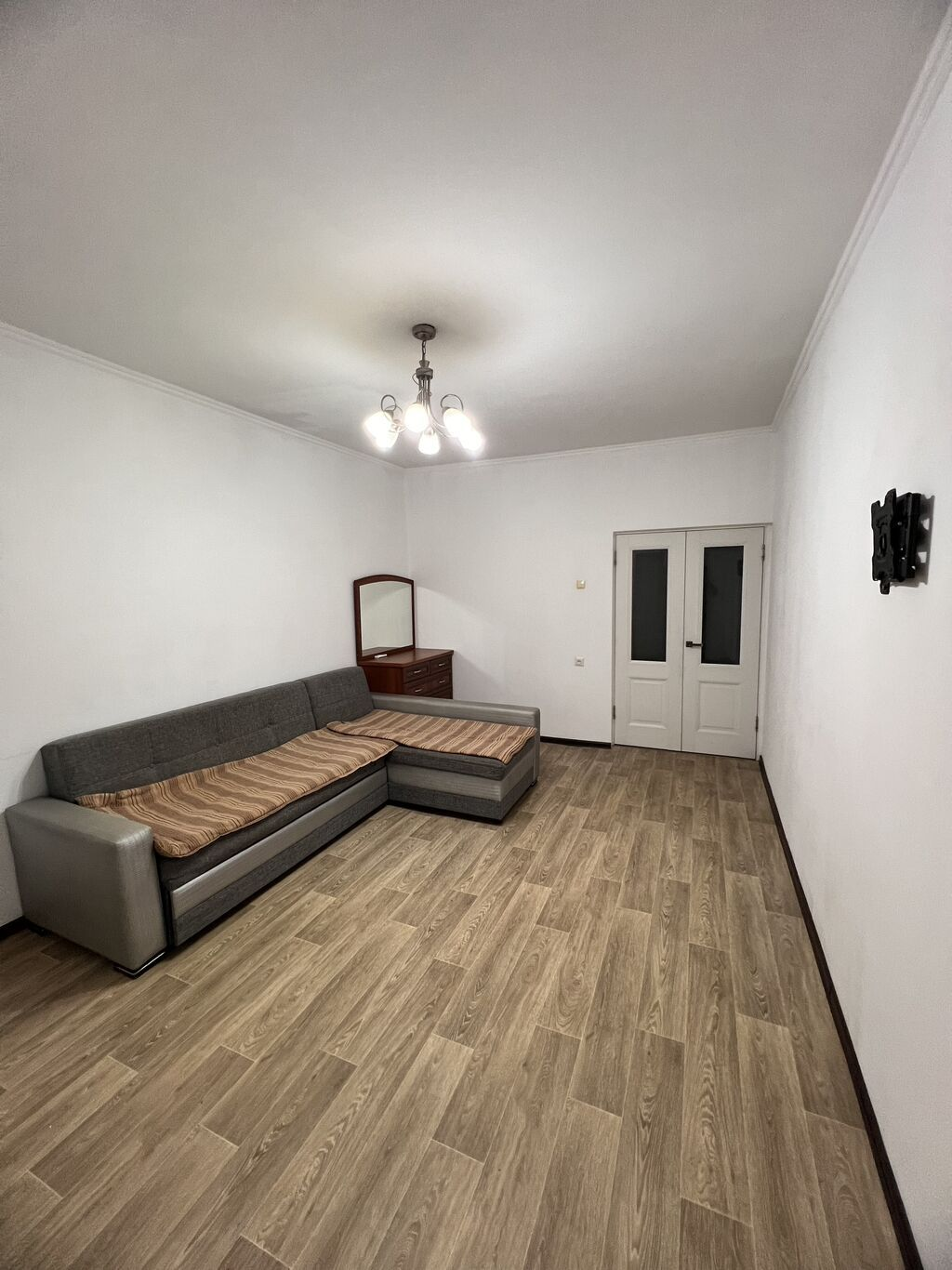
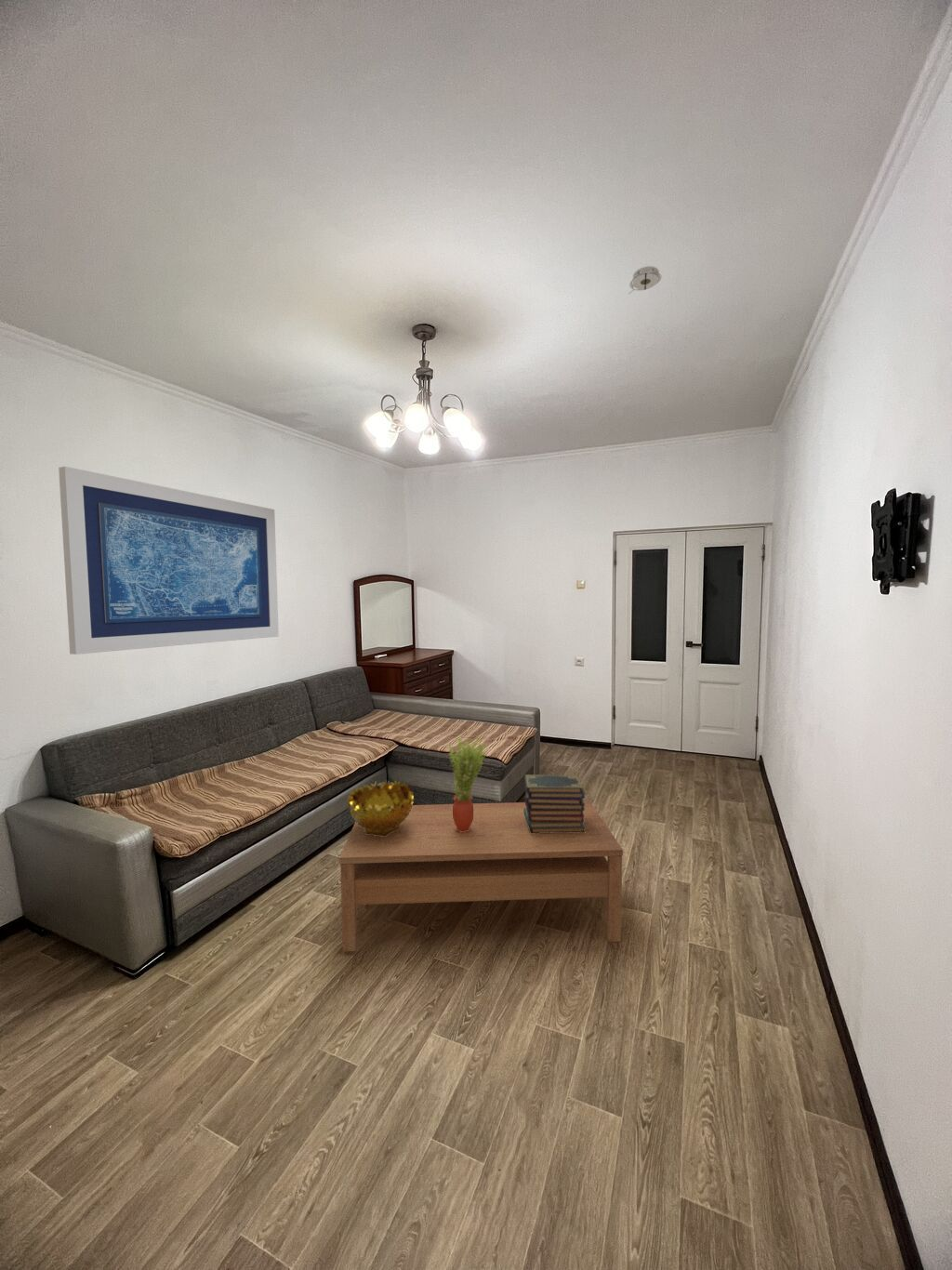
+ decorative bowl [347,779,415,837]
+ smoke detector [628,265,662,294]
+ book stack [523,774,586,834]
+ wall art [58,466,280,655]
+ coffee table [338,800,624,952]
+ potted plant [447,734,488,832]
